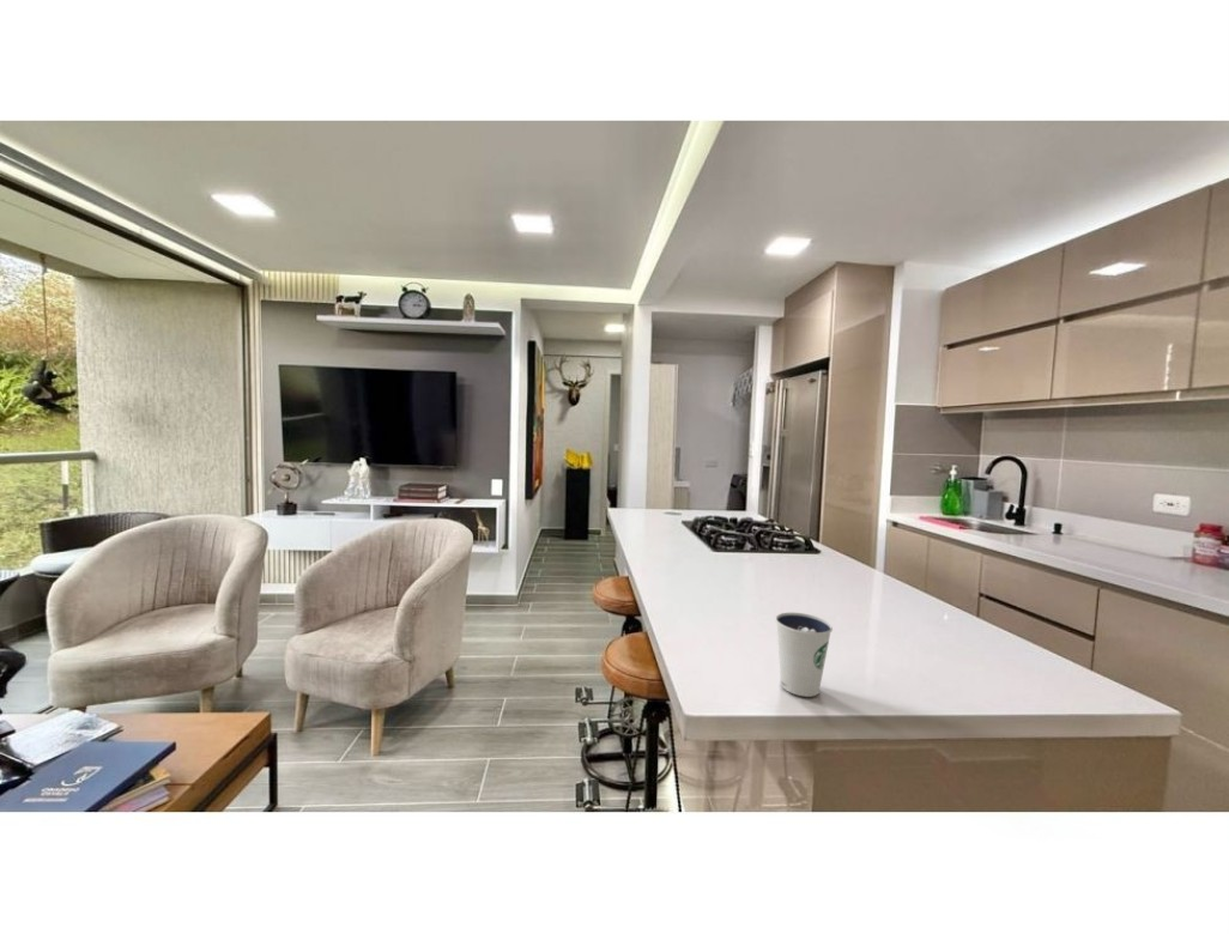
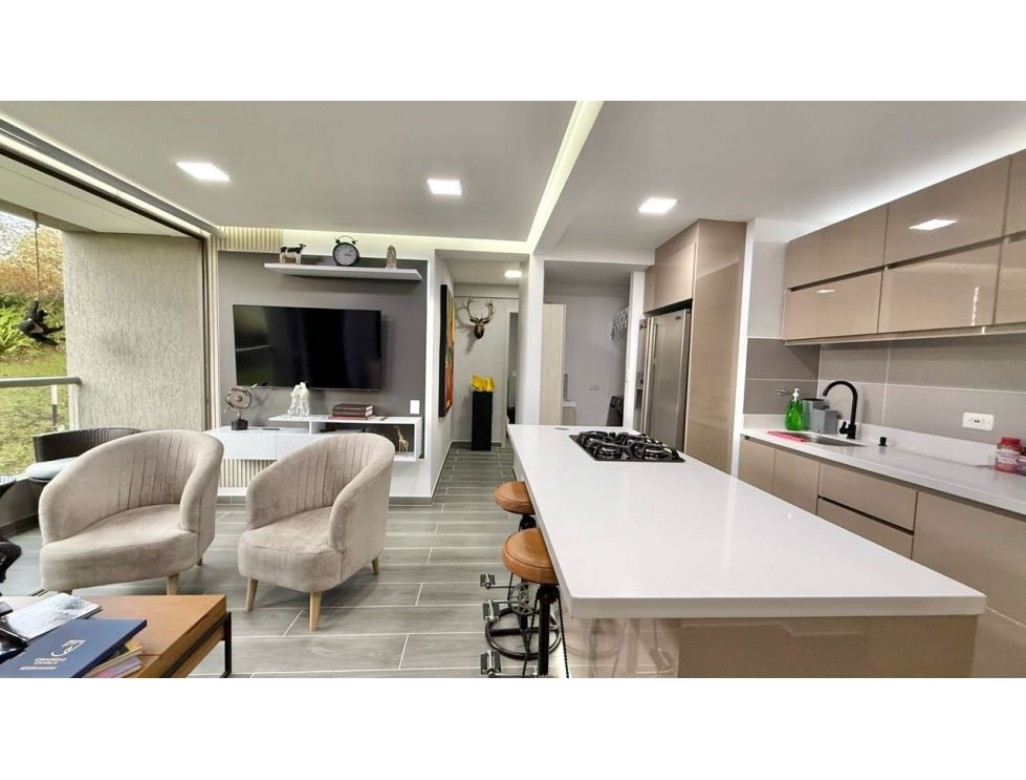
- dixie cup [774,612,834,698]
